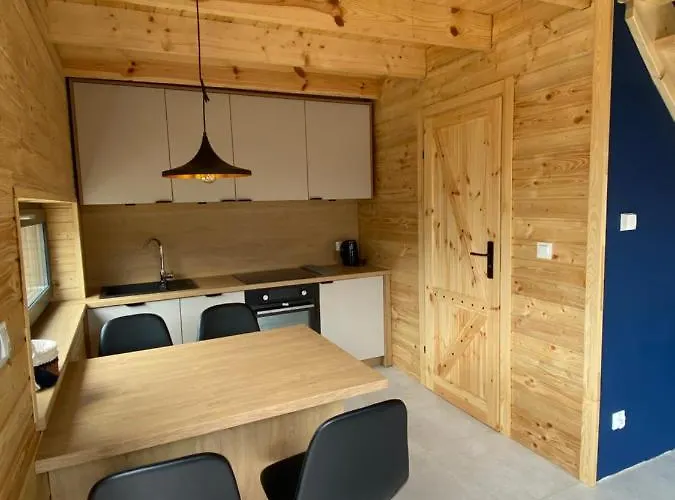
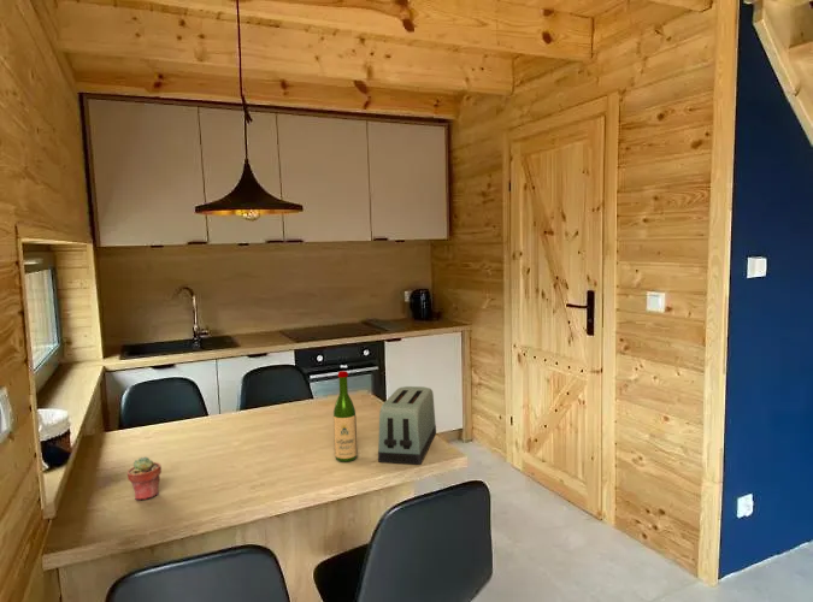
+ toaster [377,385,437,466]
+ wine bottle [332,370,359,464]
+ potted succulent [126,456,163,501]
